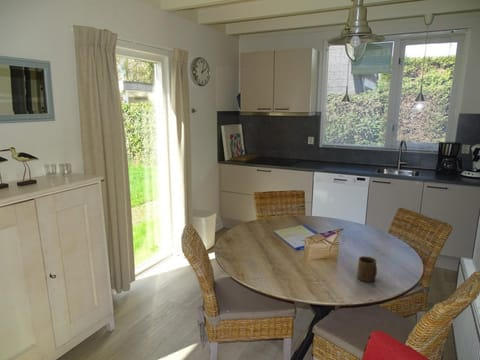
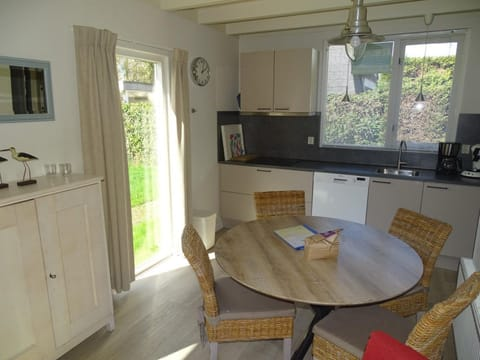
- cup [356,255,378,283]
